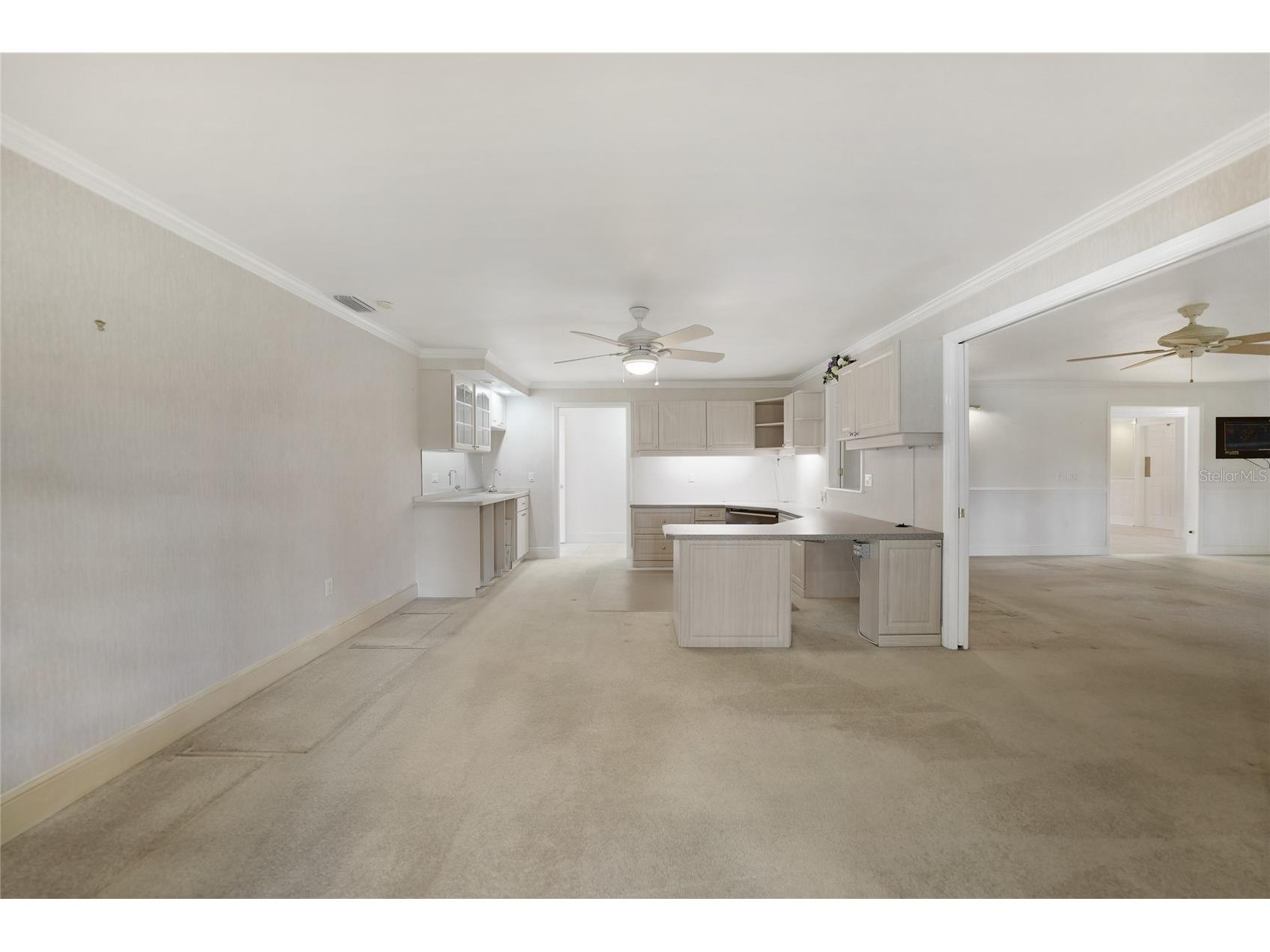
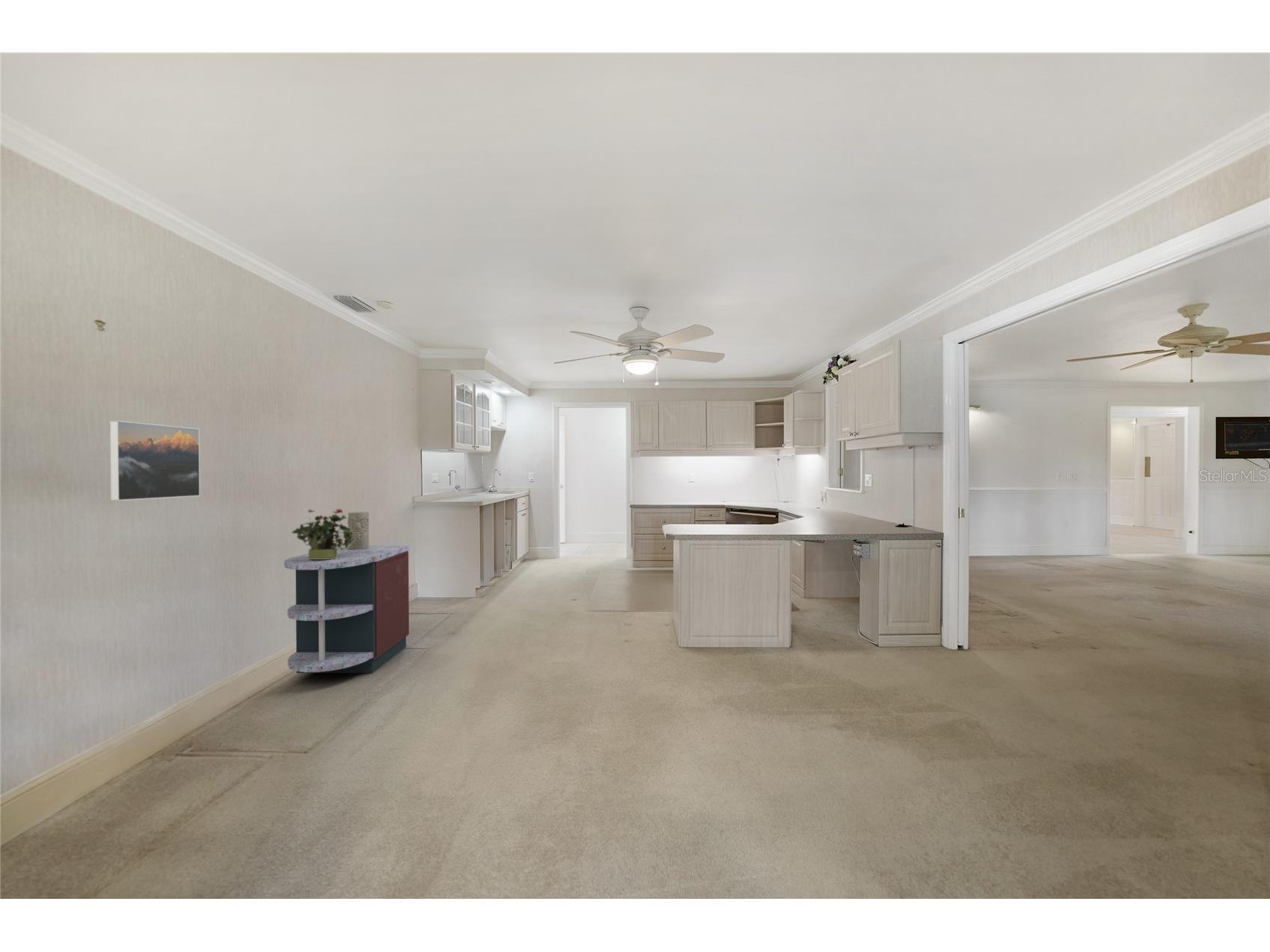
+ decorative vase [347,511,370,549]
+ storage cabinet [284,545,410,674]
+ potted plant [291,508,356,559]
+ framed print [109,420,201,501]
